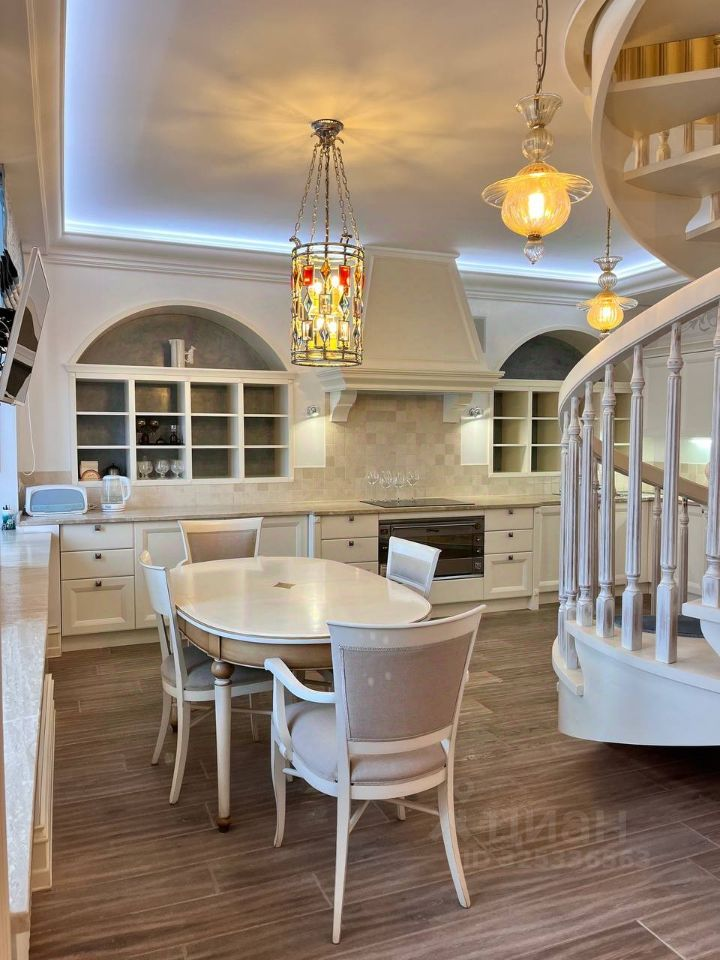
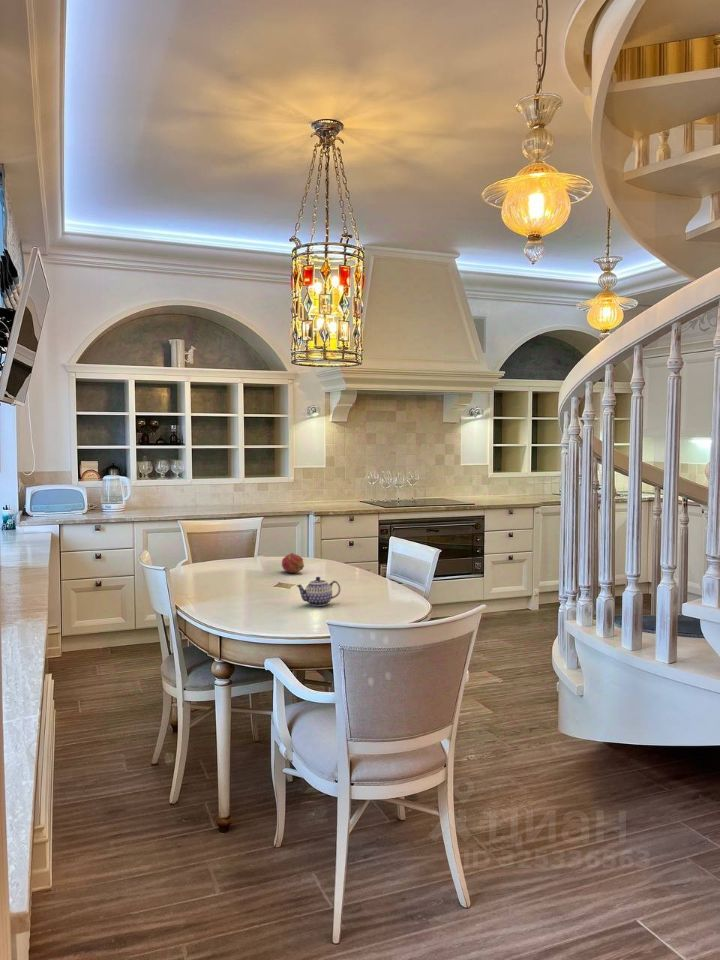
+ fruit [281,552,305,574]
+ teapot [295,576,341,607]
